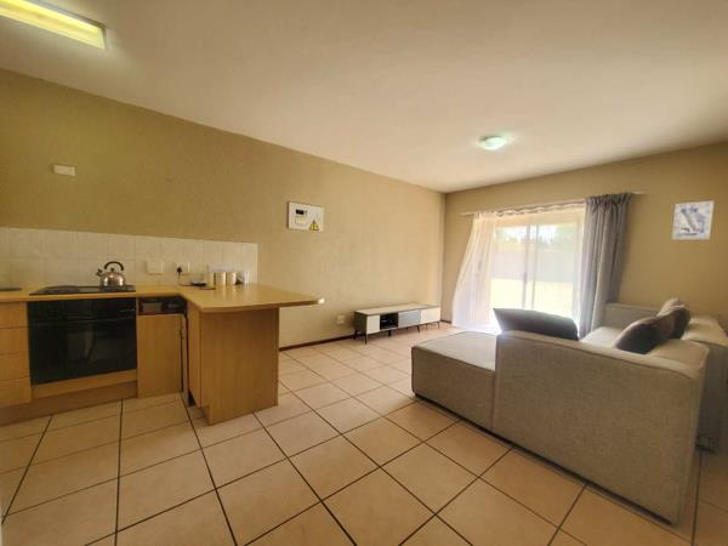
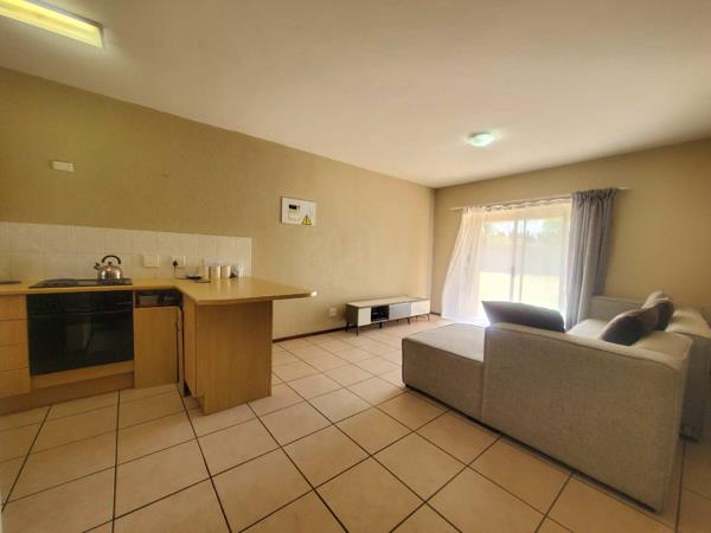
- wall art [671,200,715,240]
